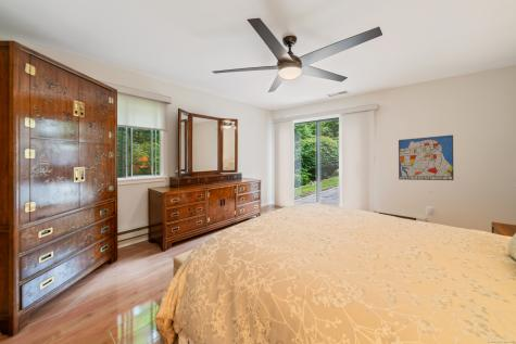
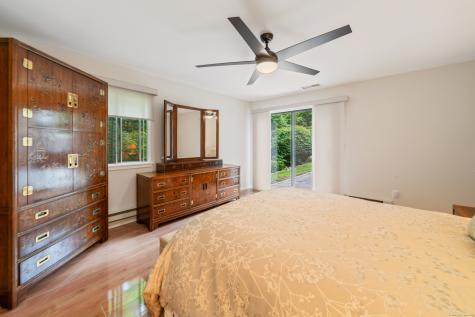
- wall art [398,133,454,181]
